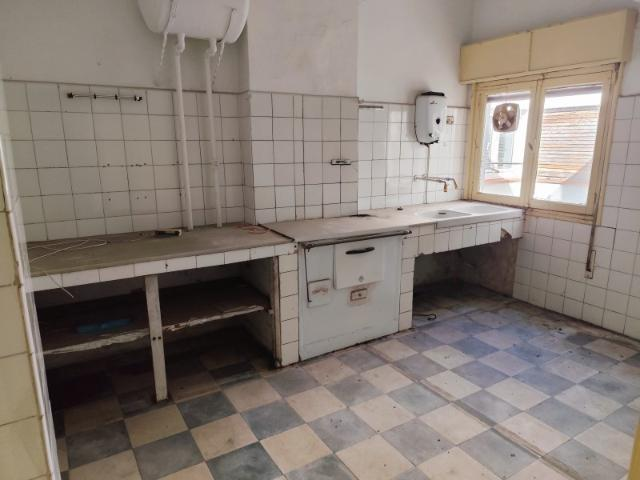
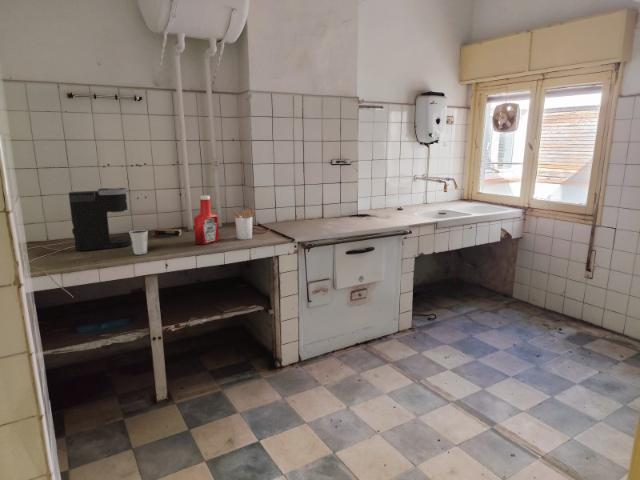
+ dixie cup [128,229,149,255]
+ soap bottle [193,195,220,246]
+ utensil holder [232,205,257,241]
+ coffee maker [68,187,132,252]
